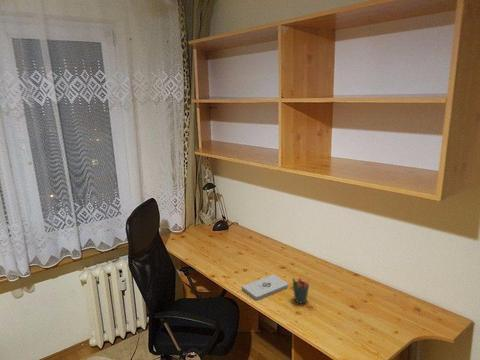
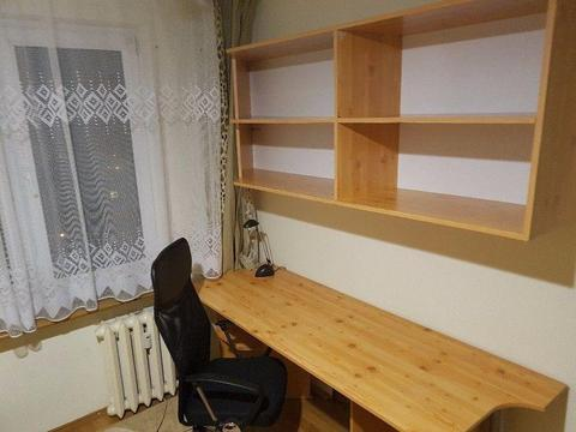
- pen holder [291,276,311,304]
- notepad [241,273,289,301]
